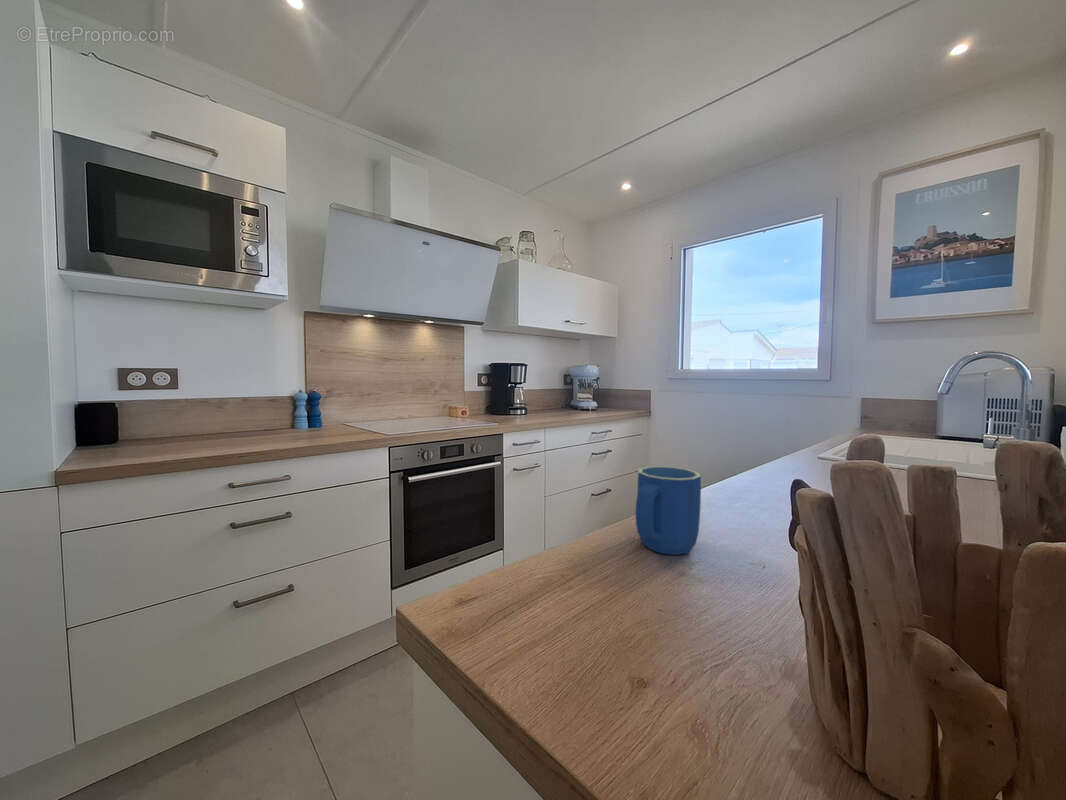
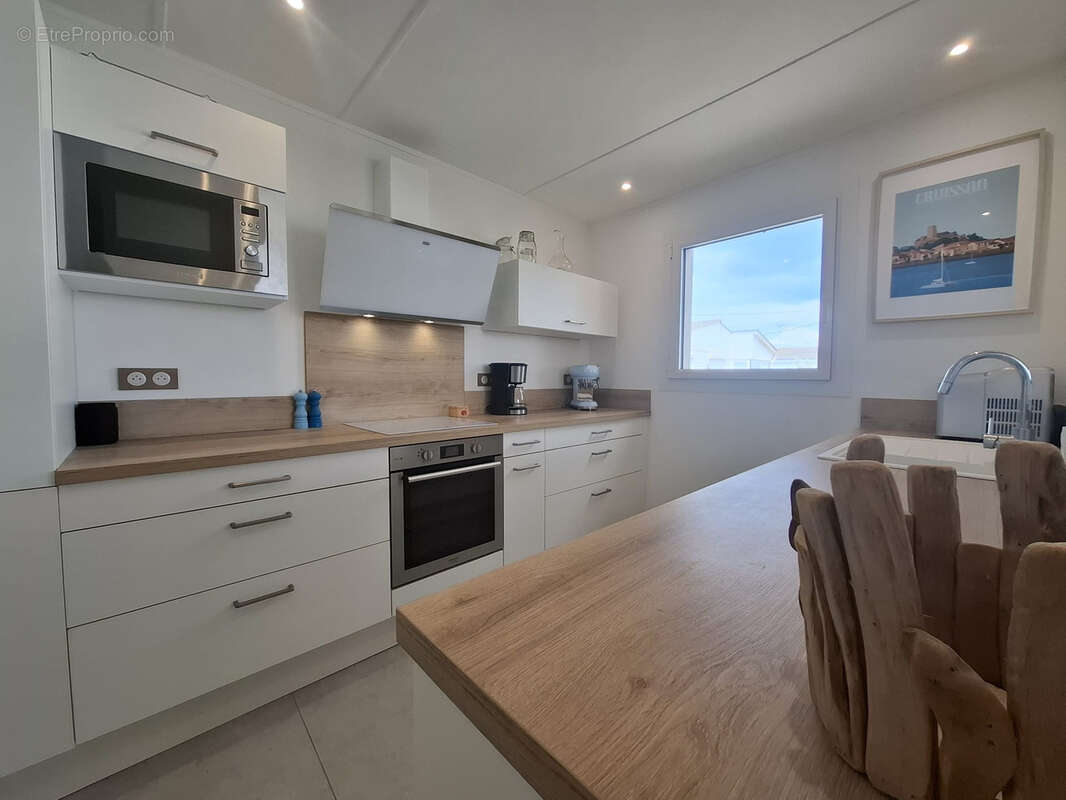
- mug [635,465,702,556]
